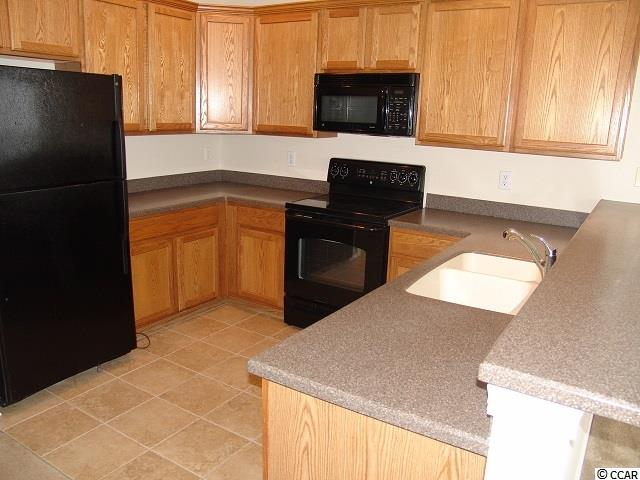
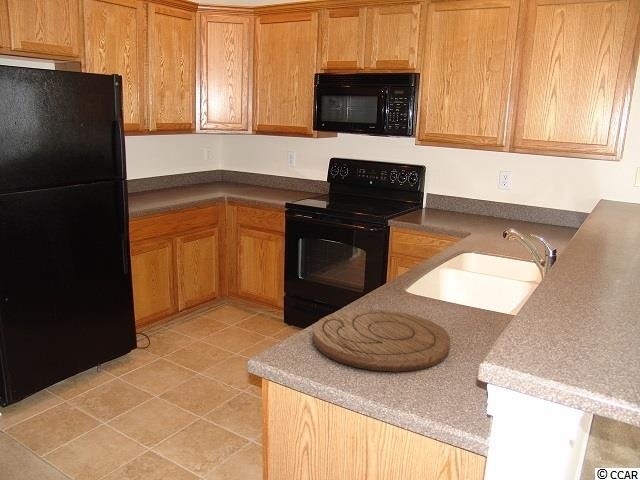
+ cutting board [312,308,451,373]
